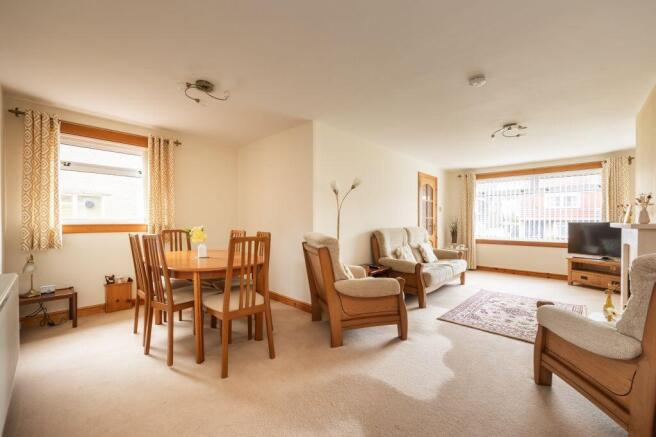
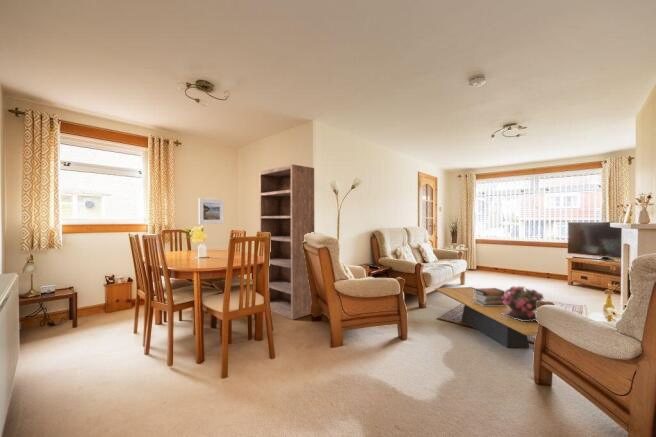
+ bookshelf [259,163,315,321]
+ potted flower [501,285,545,322]
+ book stack [473,287,506,306]
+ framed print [198,197,225,225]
+ coffee table [434,286,539,349]
